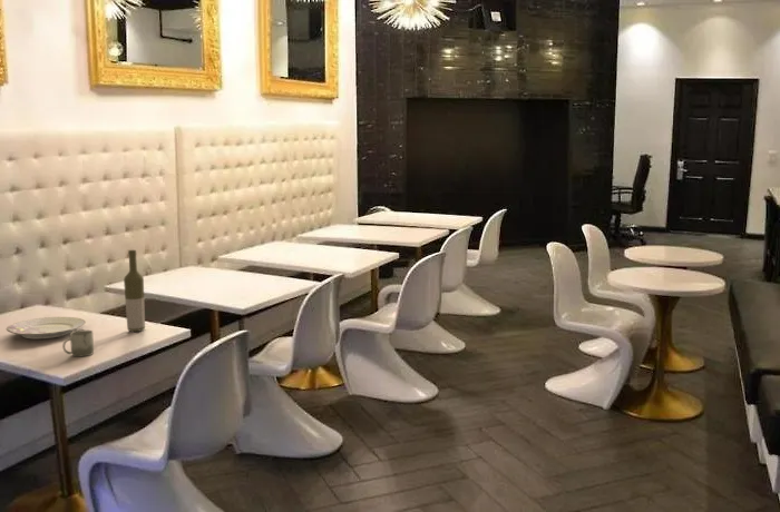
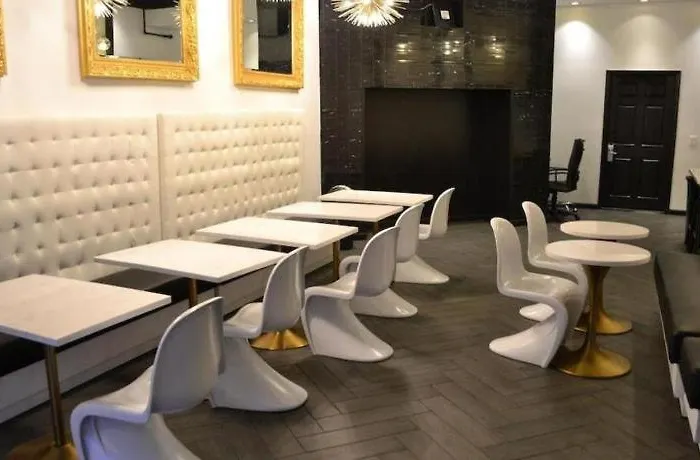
- plate [6,316,87,339]
- cup [61,329,95,357]
- bottle [123,249,146,333]
